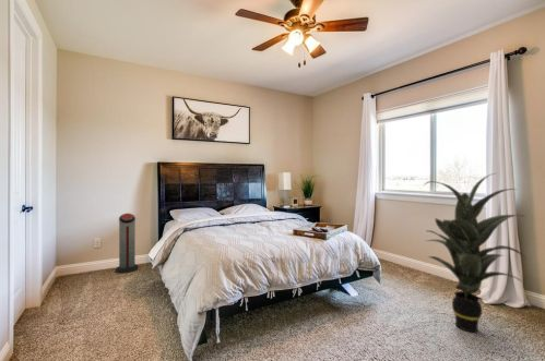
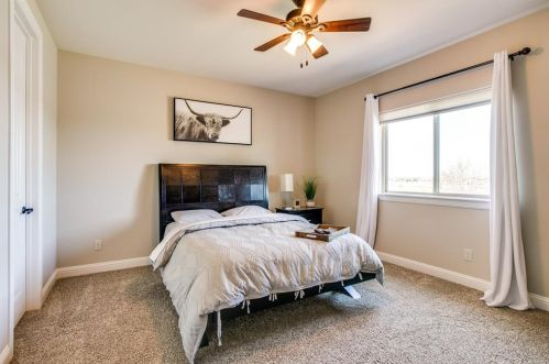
- indoor plant [423,172,528,333]
- air purifier [115,213,140,274]
